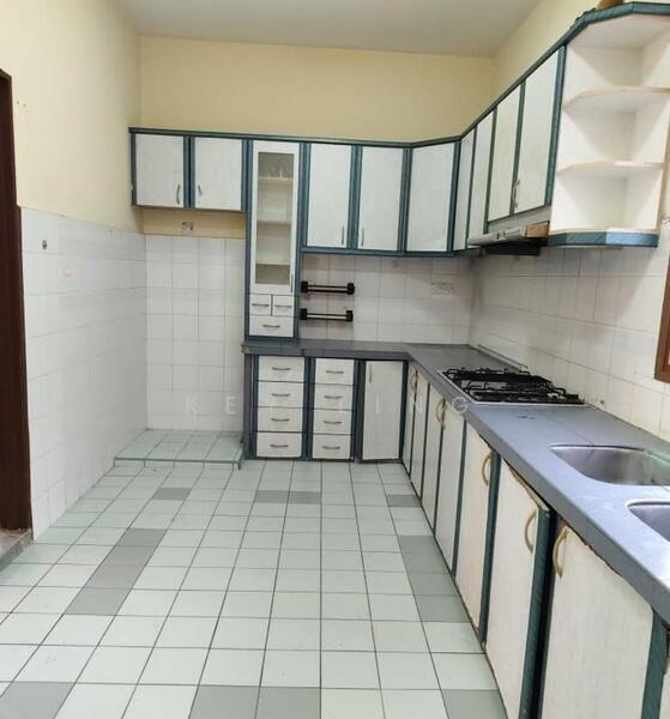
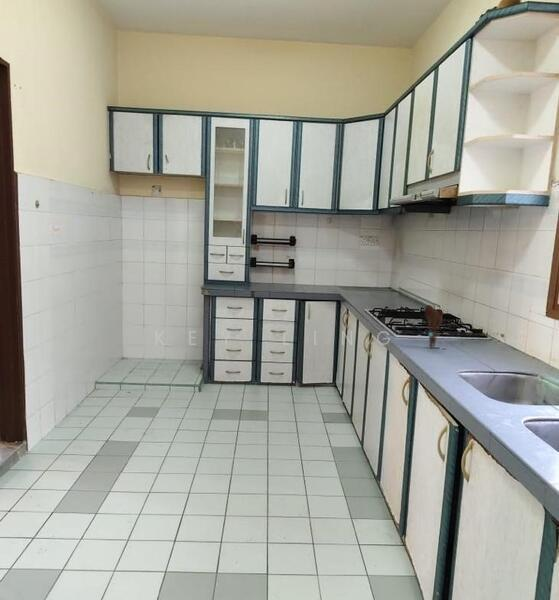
+ utensil holder [424,304,444,349]
